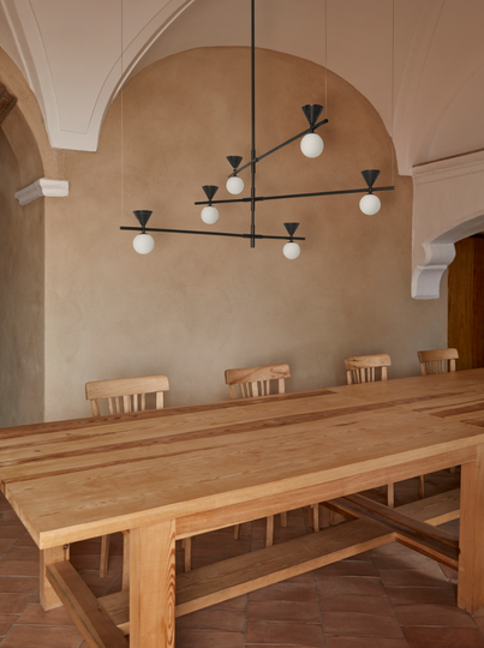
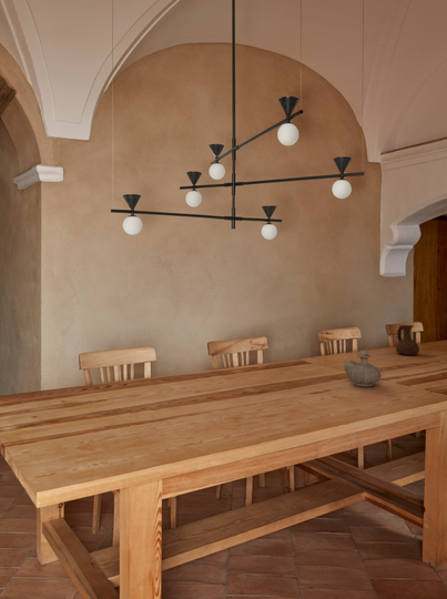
+ ceramic pitcher [395,324,420,356]
+ ceramic vessel [343,349,383,387]
